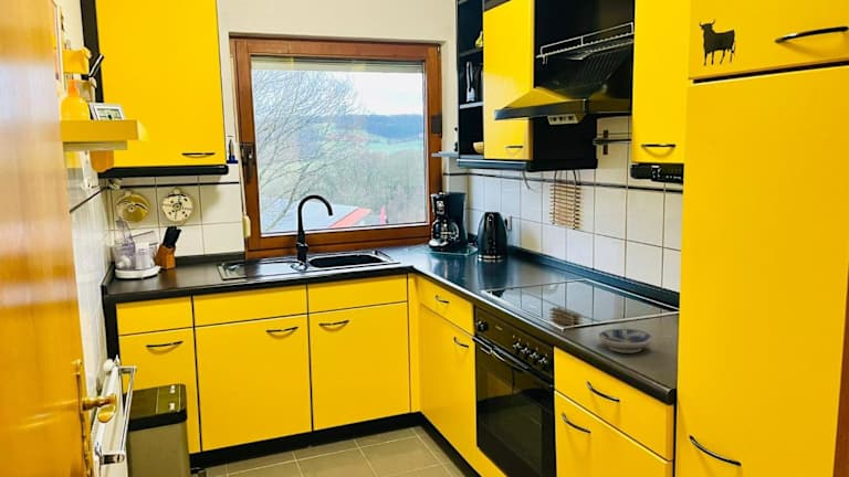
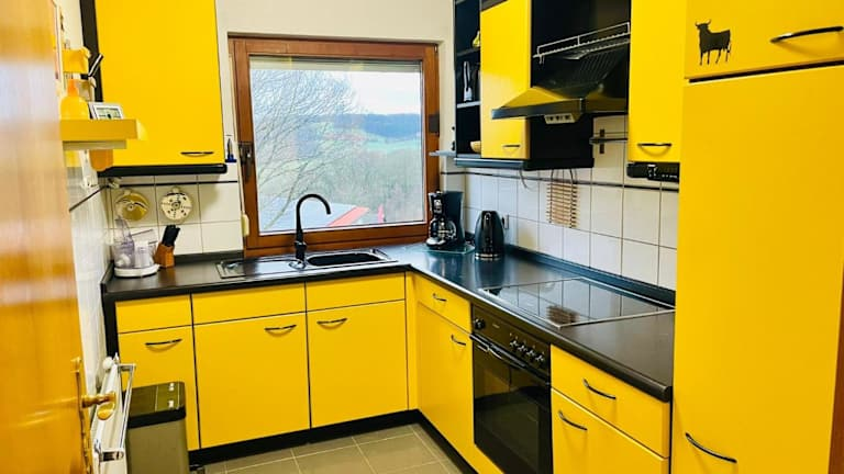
- bowl [597,328,654,354]
